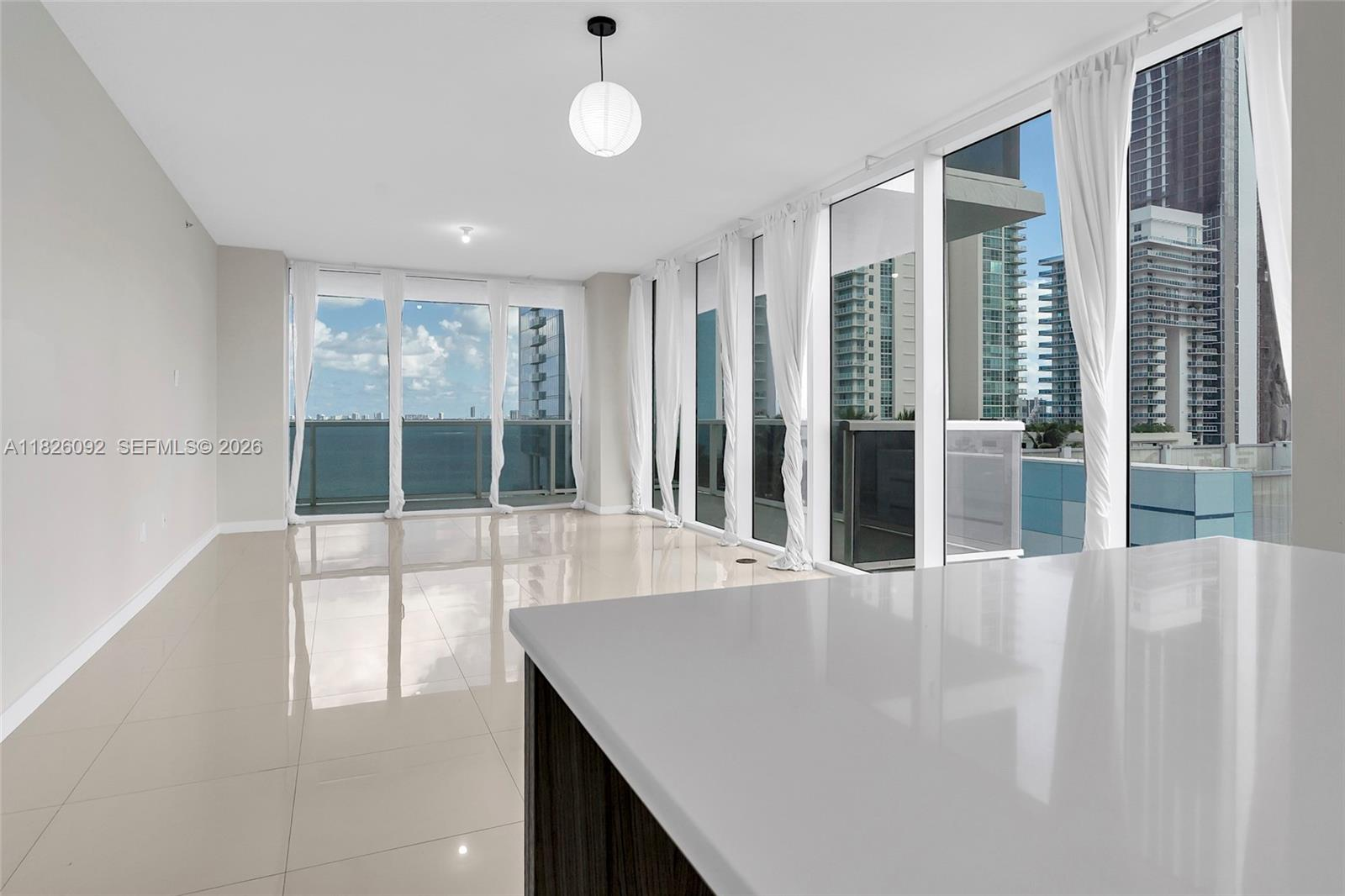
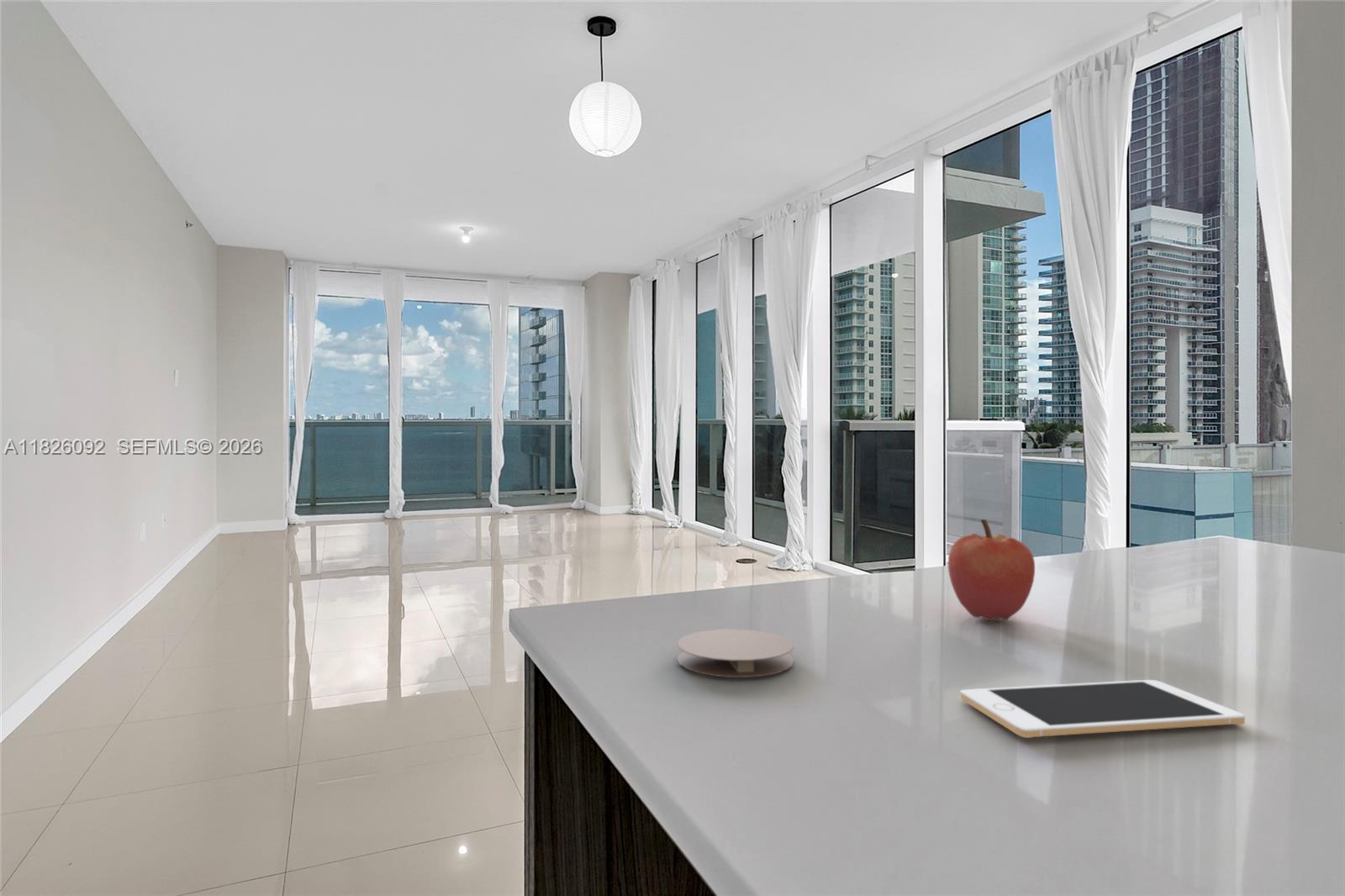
+ cell phone [960,679,1246,739]
+ apple [947,519,1036,621]
+ coaster [676,629,794,678]
